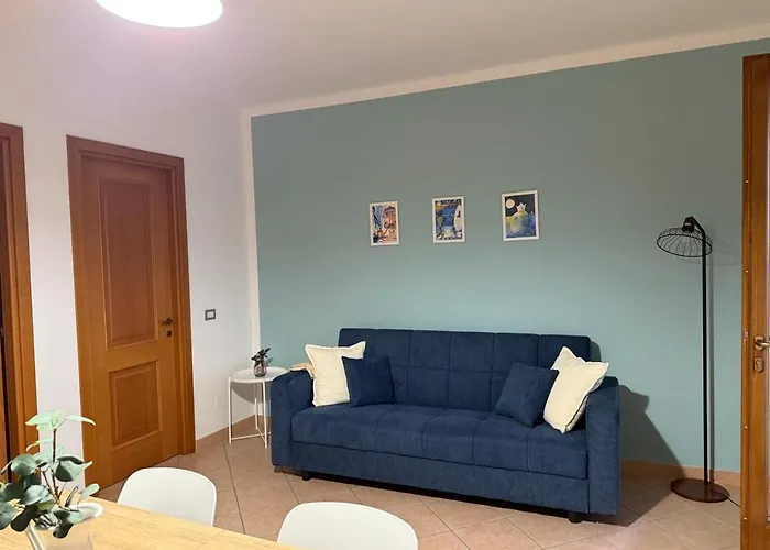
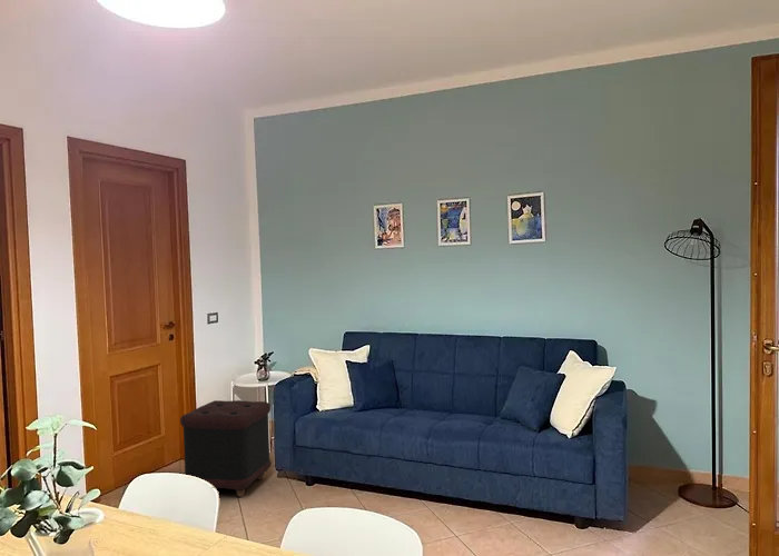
+ ottoman [179,399,273,498]
